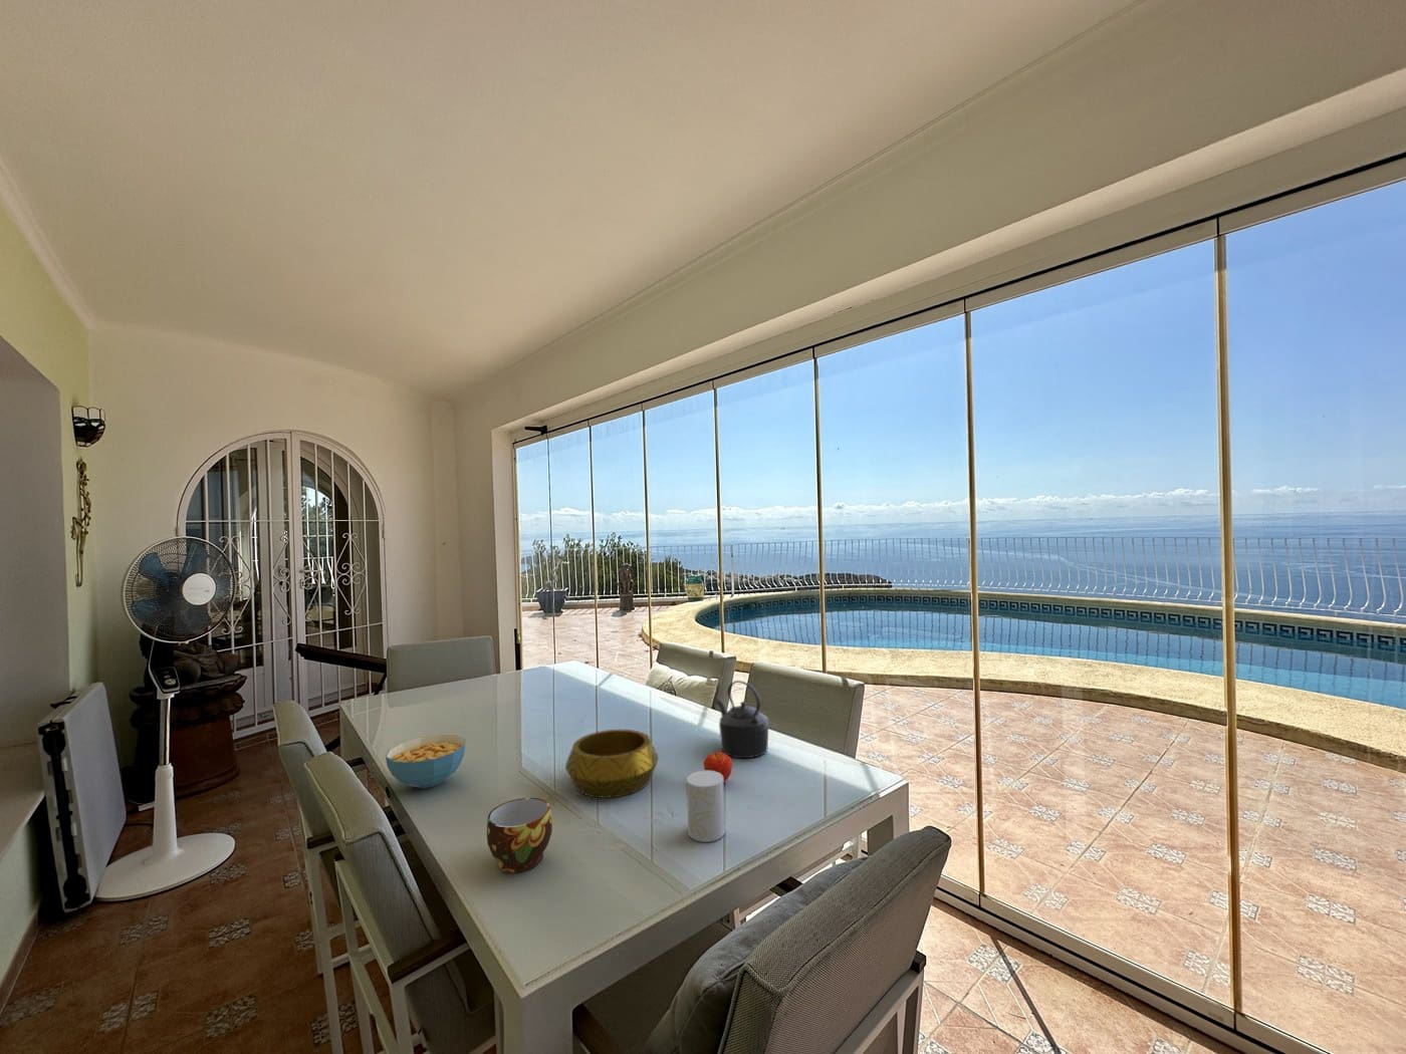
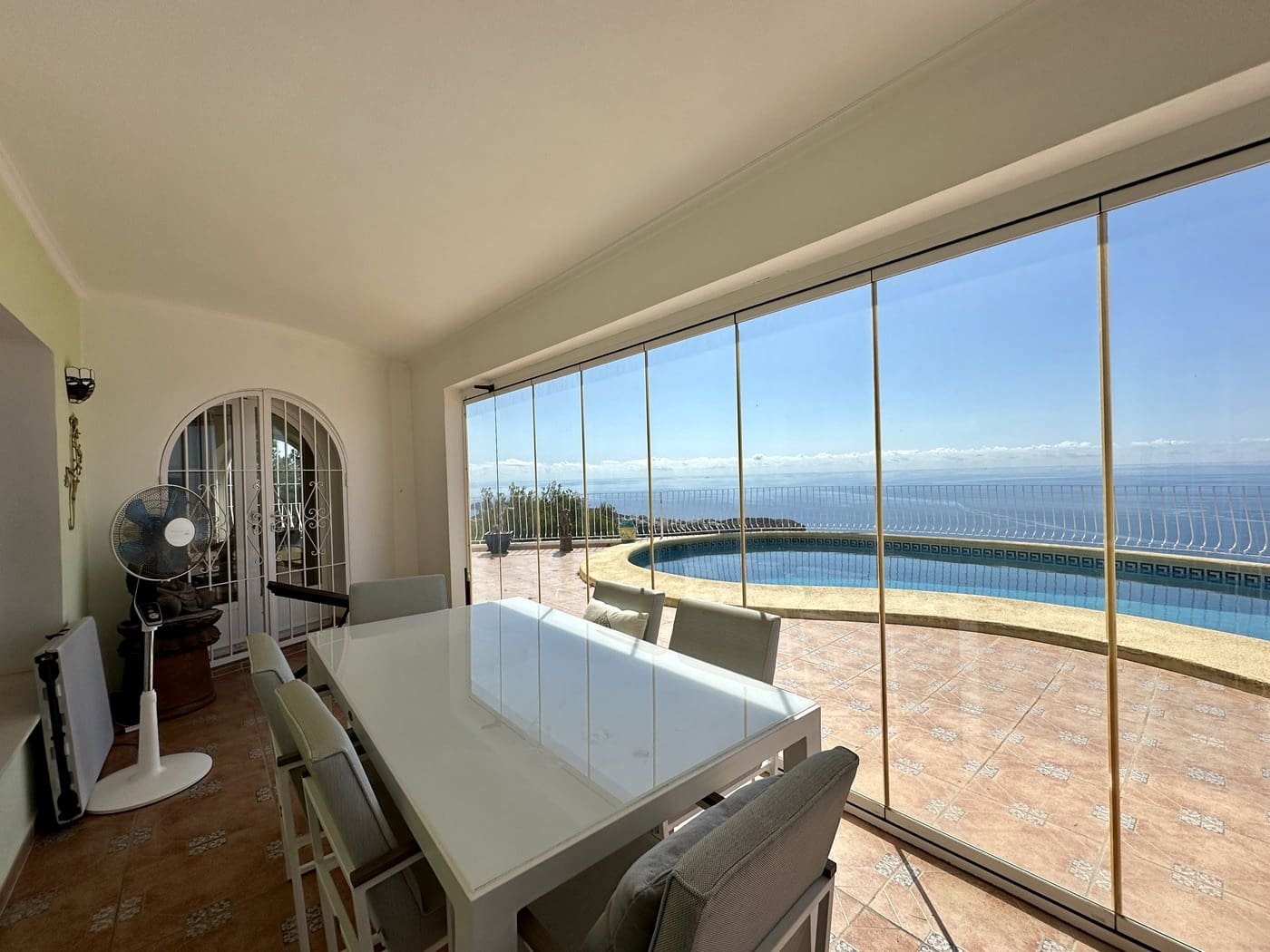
- cup [686,769,726,844]
- cup [486,797,554,874]
- cereal bowl [384,734,467,789]
- decorative bowl [565,728,660,799]
- kettle [714,680,771,758]
- fruit [703,751,733,783]
